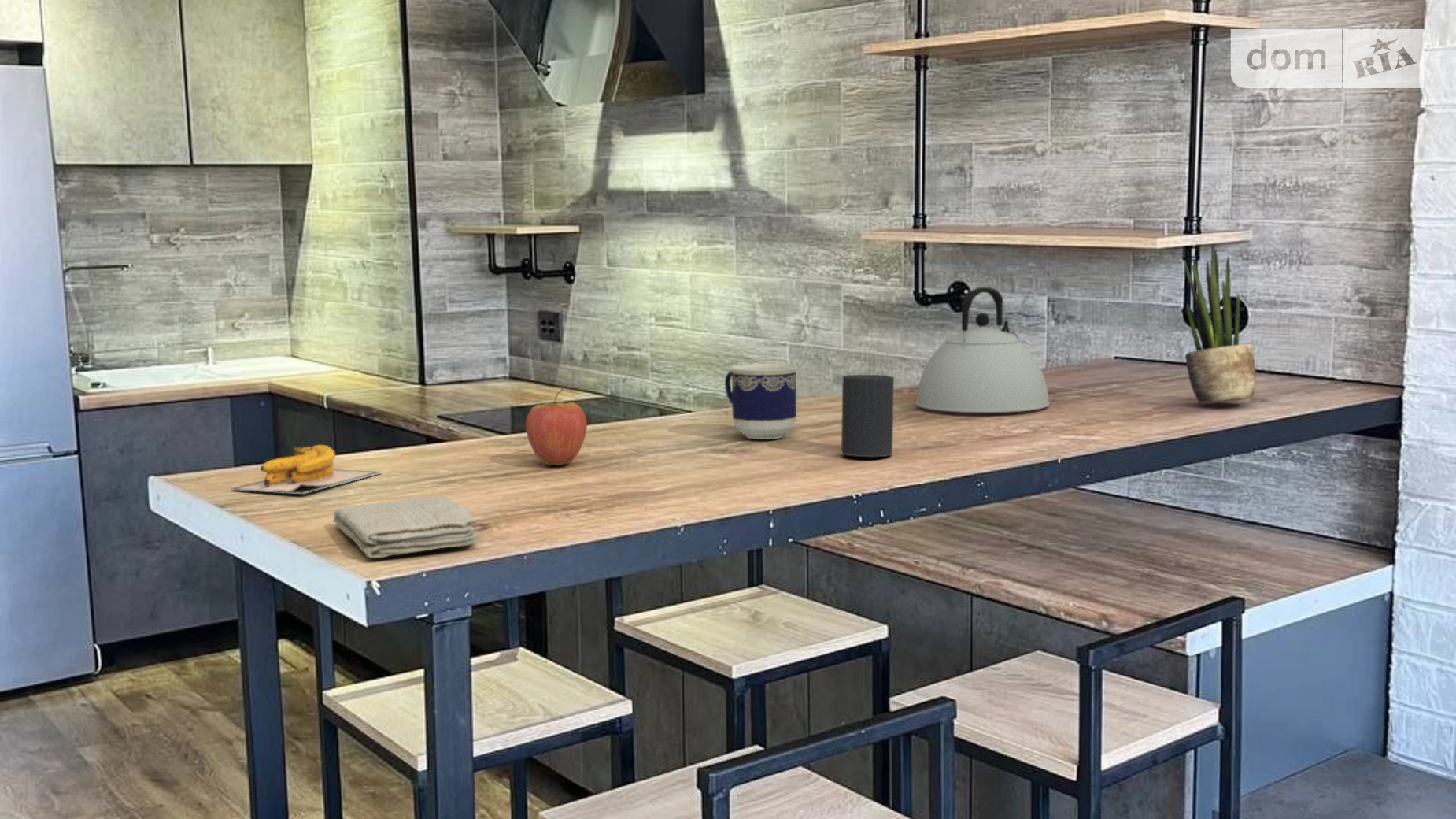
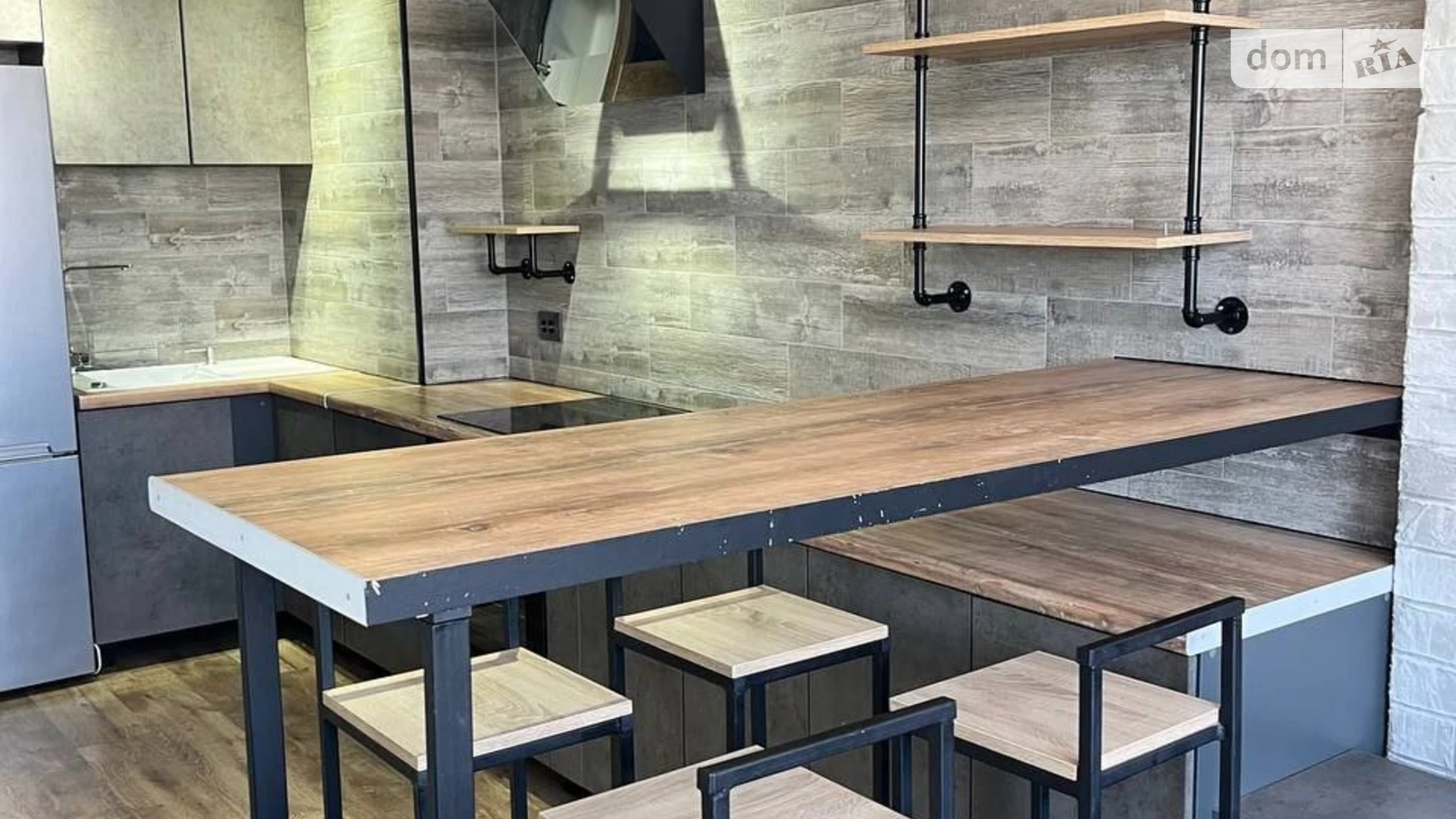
- cup [841,374,895,458]
- cup [724,363,799,440]
- banana [229,444,383,495]
- washcloth [332,495,479,558]
- potted plant [1184,243,1257,404]
- fruit [525,387,588,466]
- kettle [915,287,1051,413]
